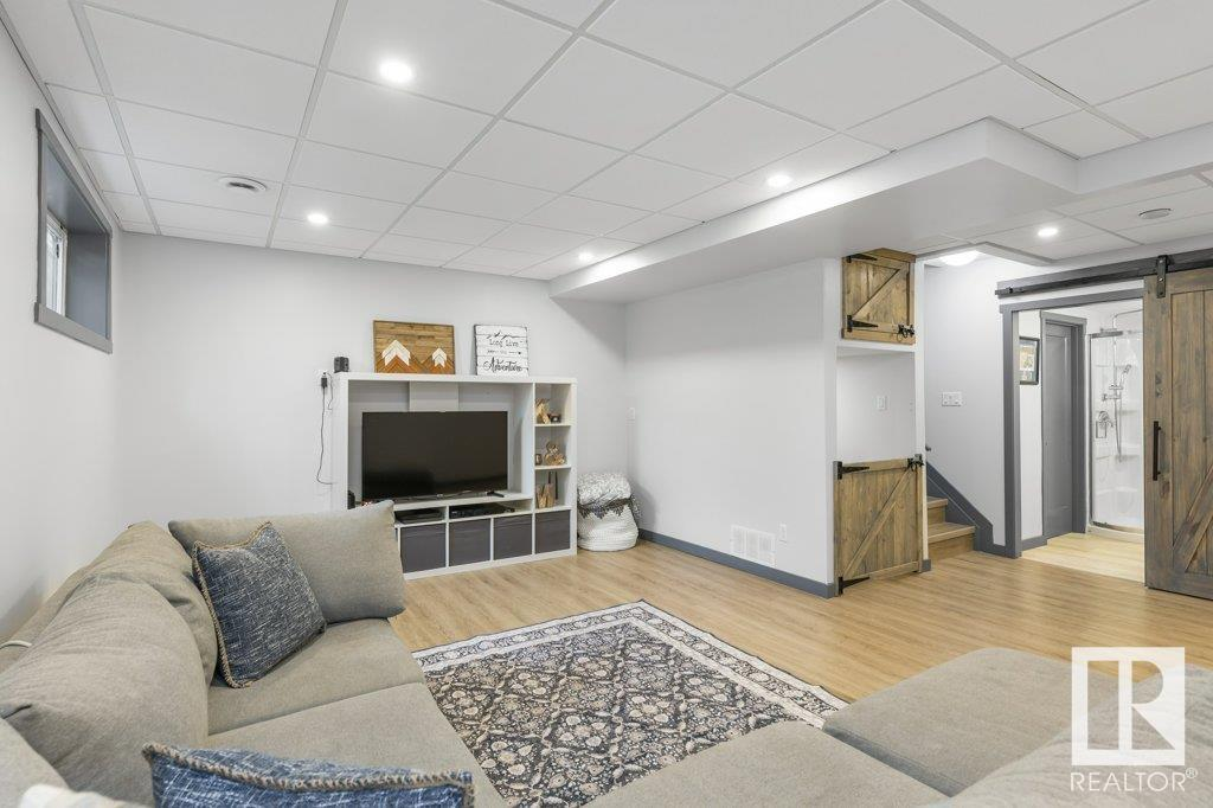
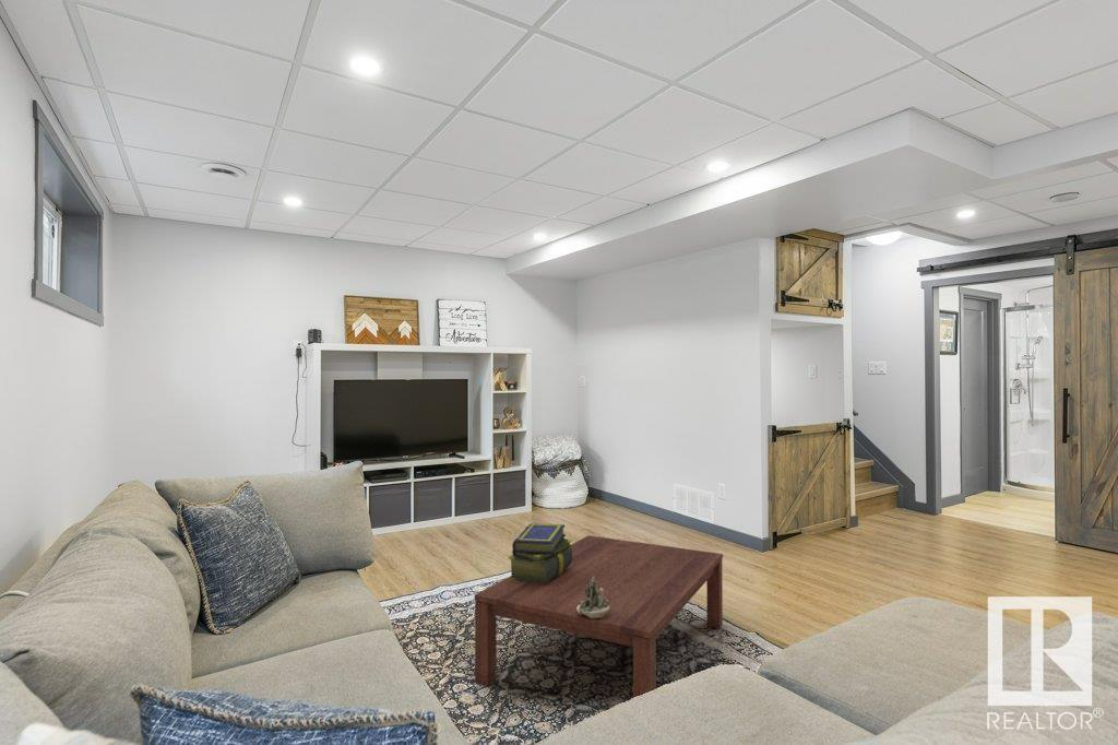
+ stack of books [508,522,574,584]
+ coffee table [474,534,724,699]
+ succulent planter [576,577,609,618]
